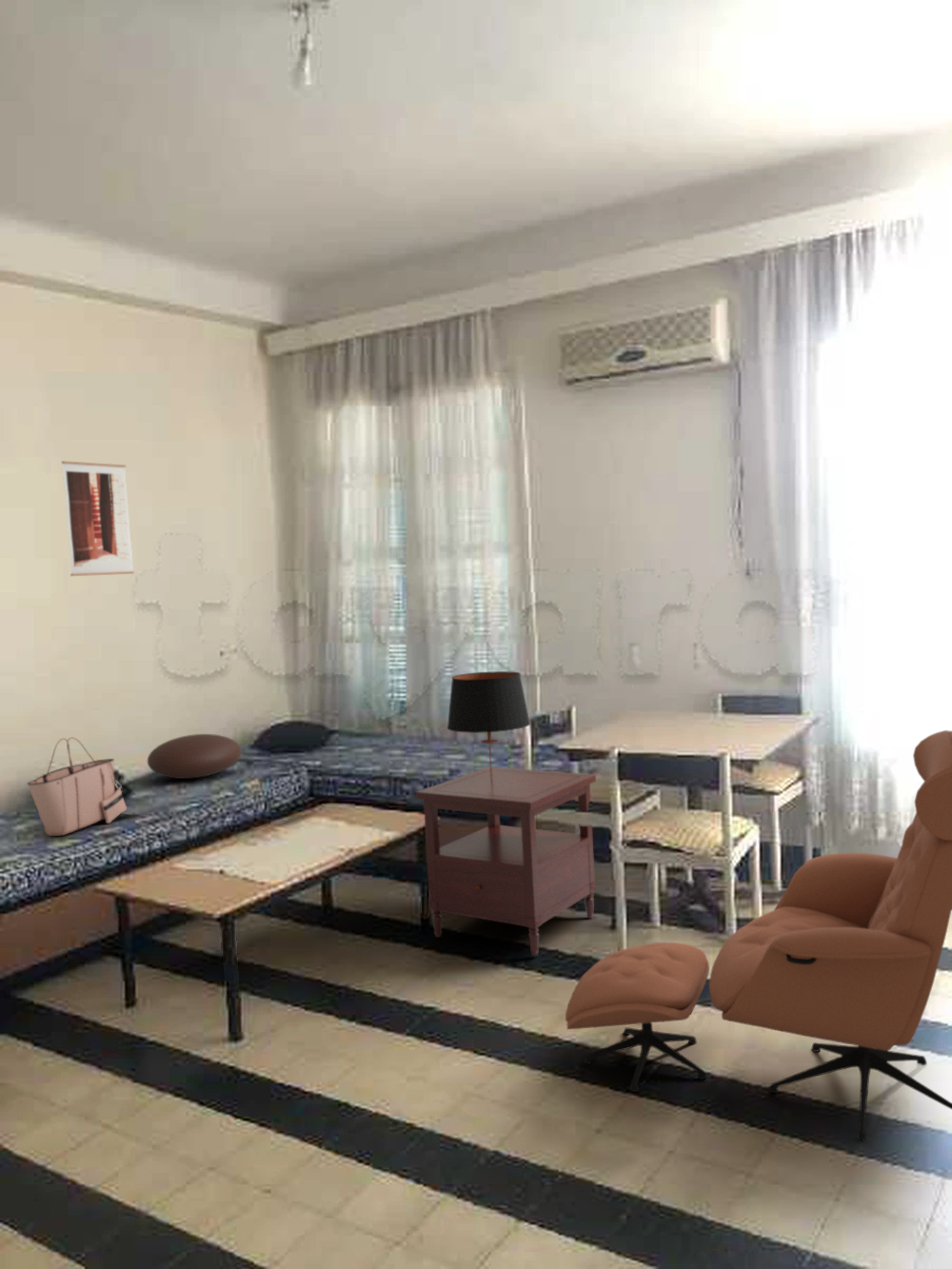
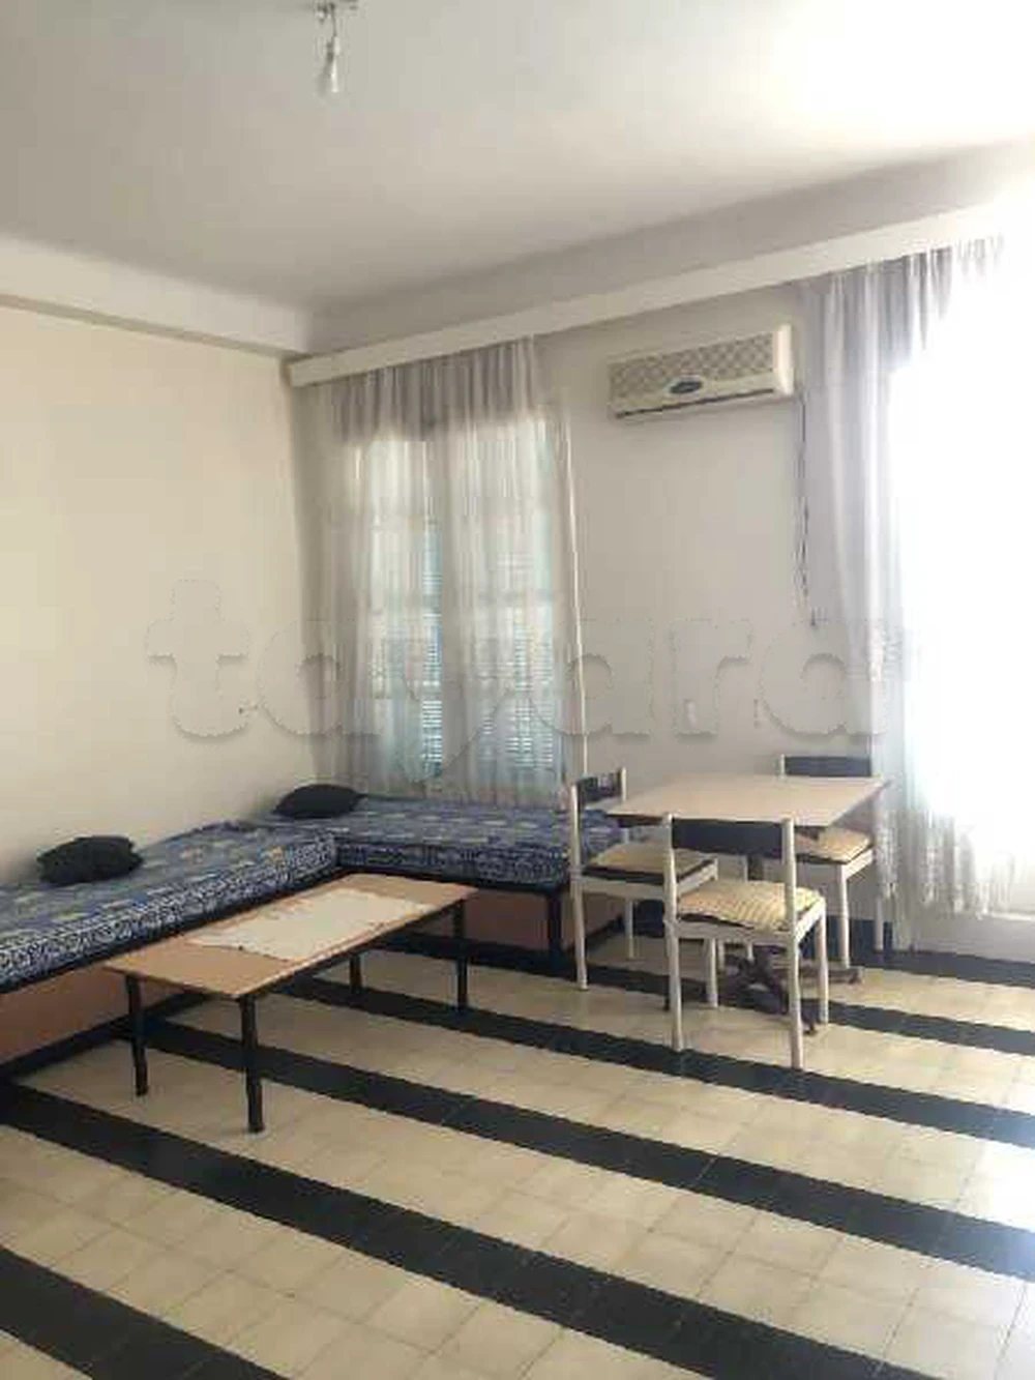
- table lamp [446,670,531,780]
- tote bag [27,737,128,837]
- wall art [61,460,135,577]
- cushion [147,733,243,780]
- side table [415,766,597,957]
- armchair [565,729,952,1141]
